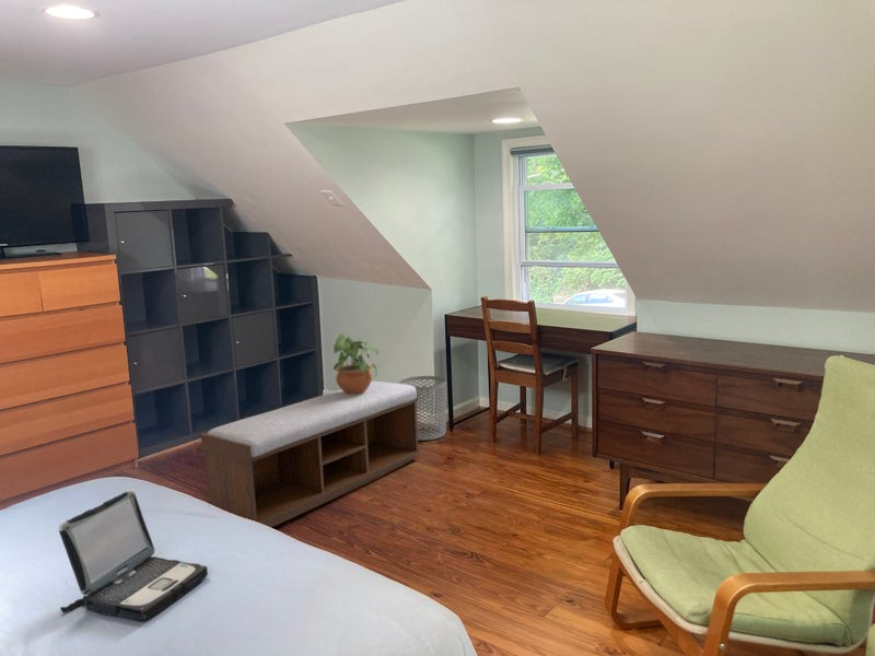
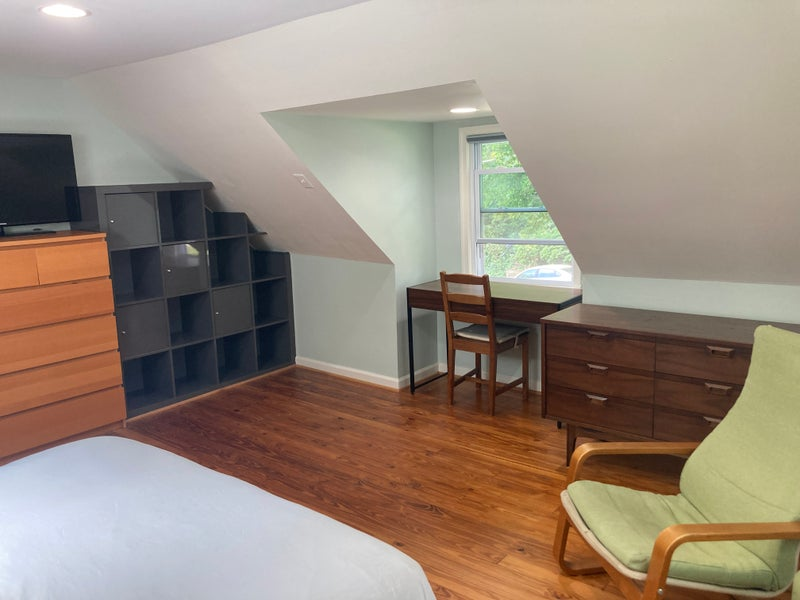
- laptop [58,490,209,622]
- potted plant [332,332,380,395]
- waste bin [398,375,447,442]
- bench [199,380,421,528]
